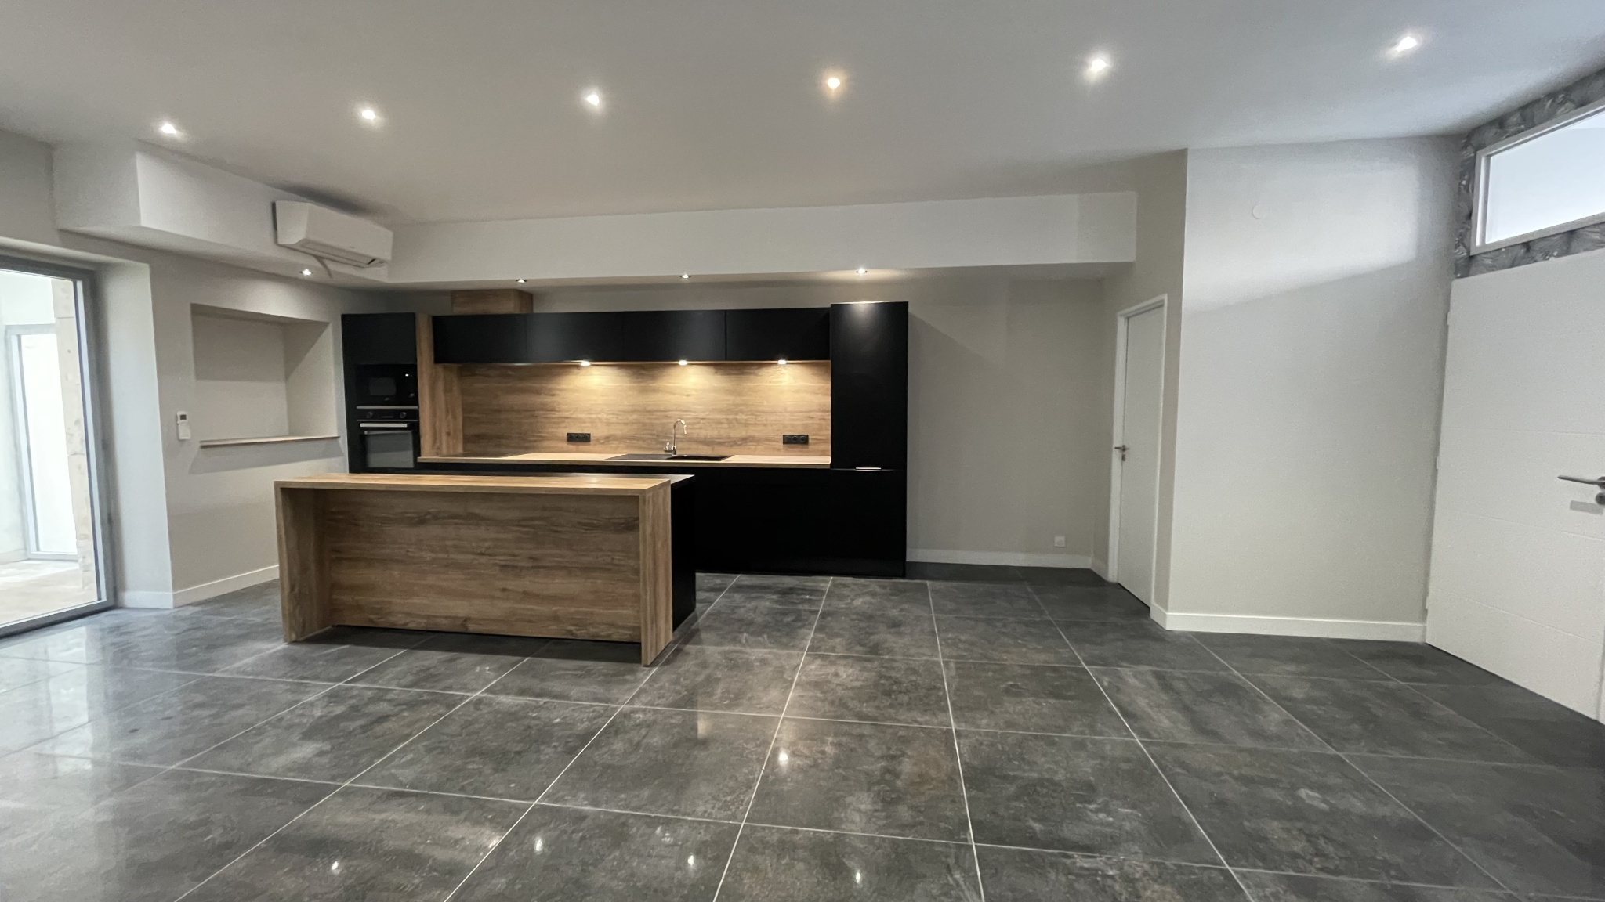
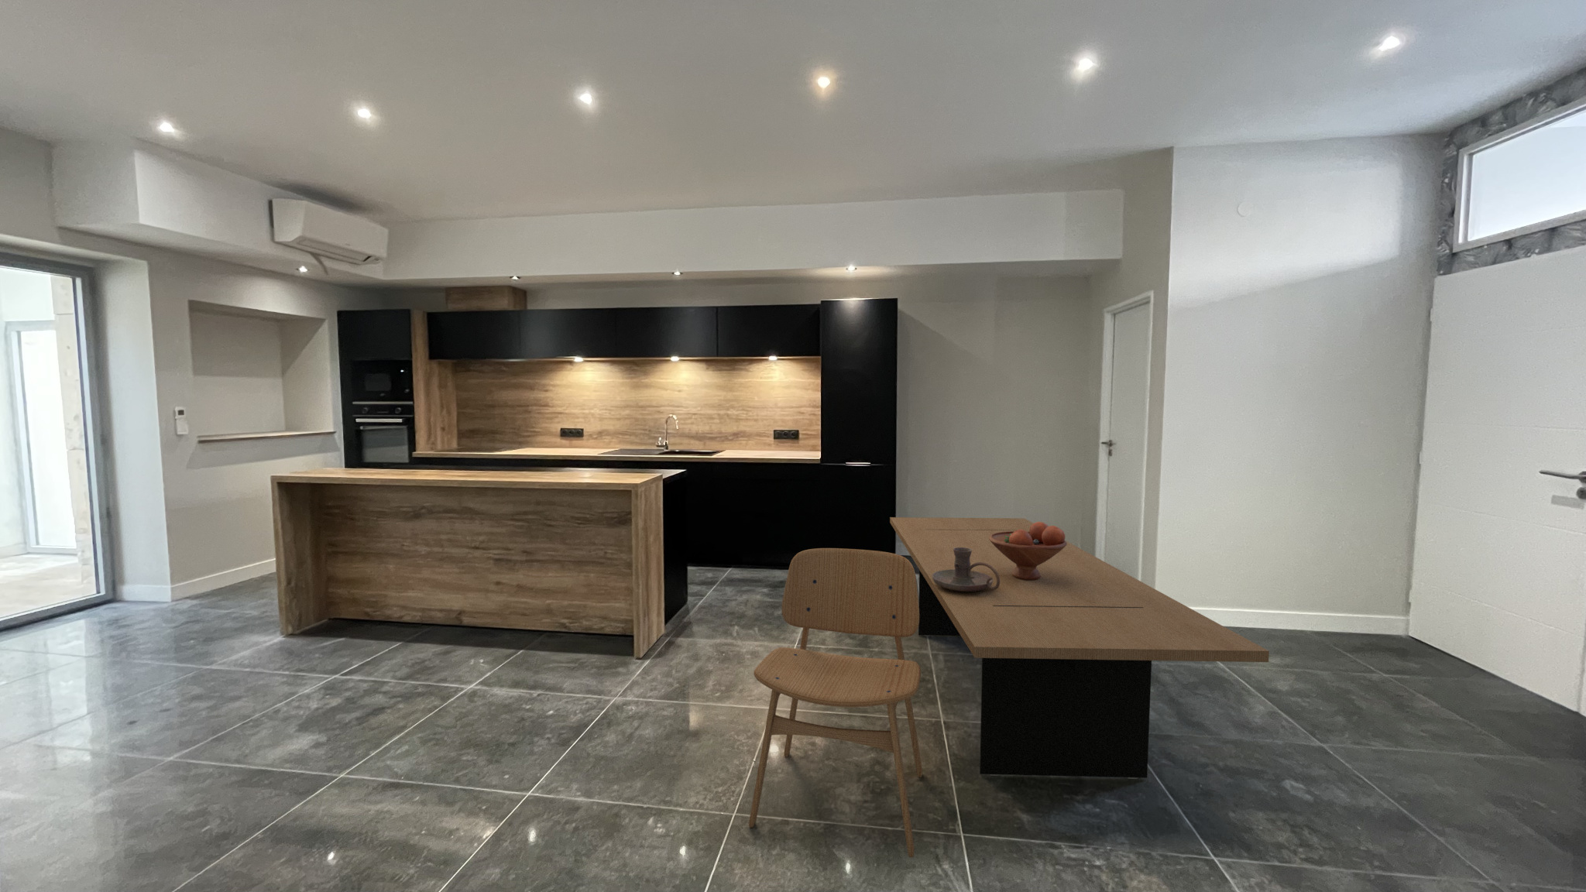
+ dining chair [748,548,923,858]
+ dining table [889,516,1270,780]
+ candle holder [932,548,1000,591]
+ fruit bowl [989,521,1068,579]
